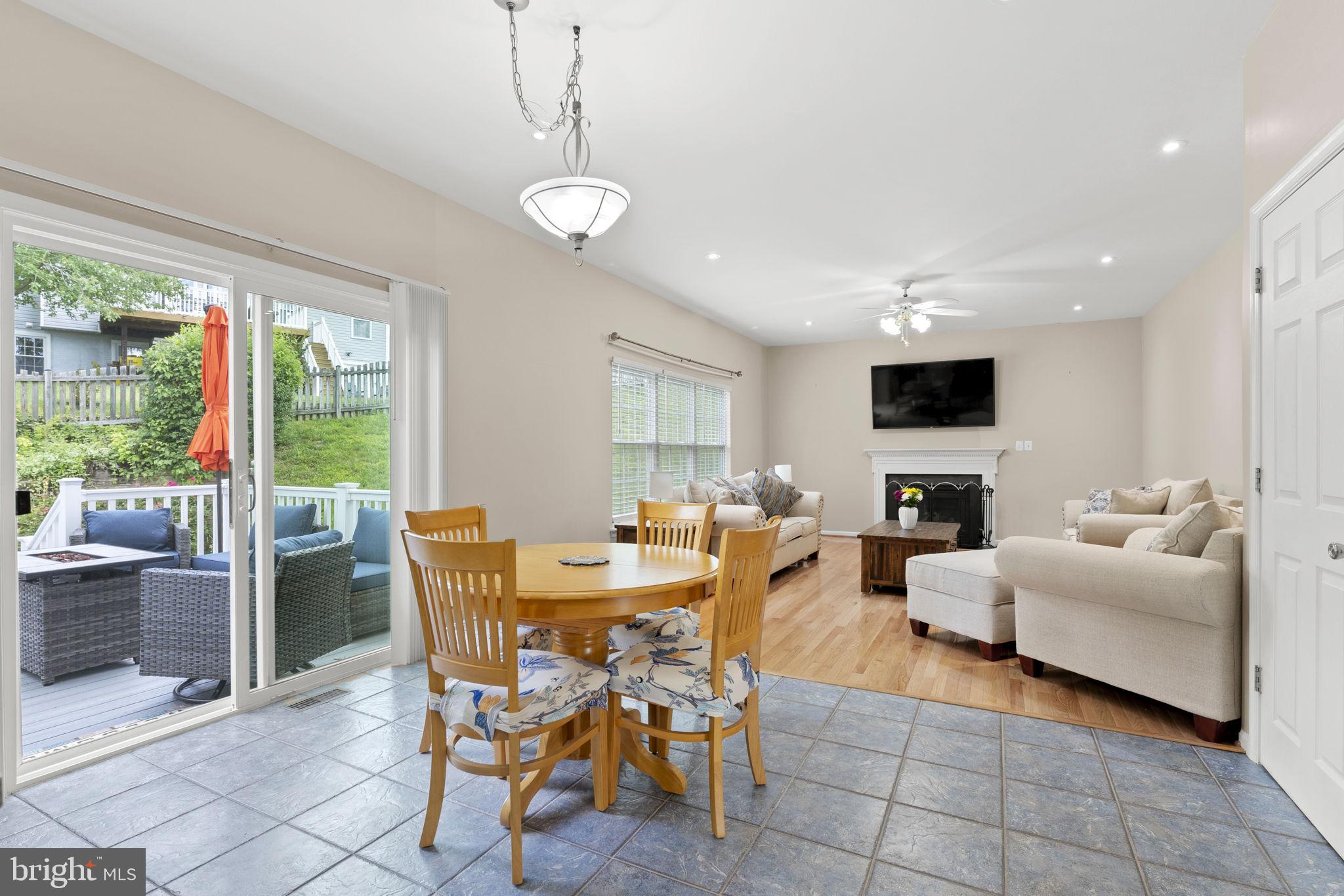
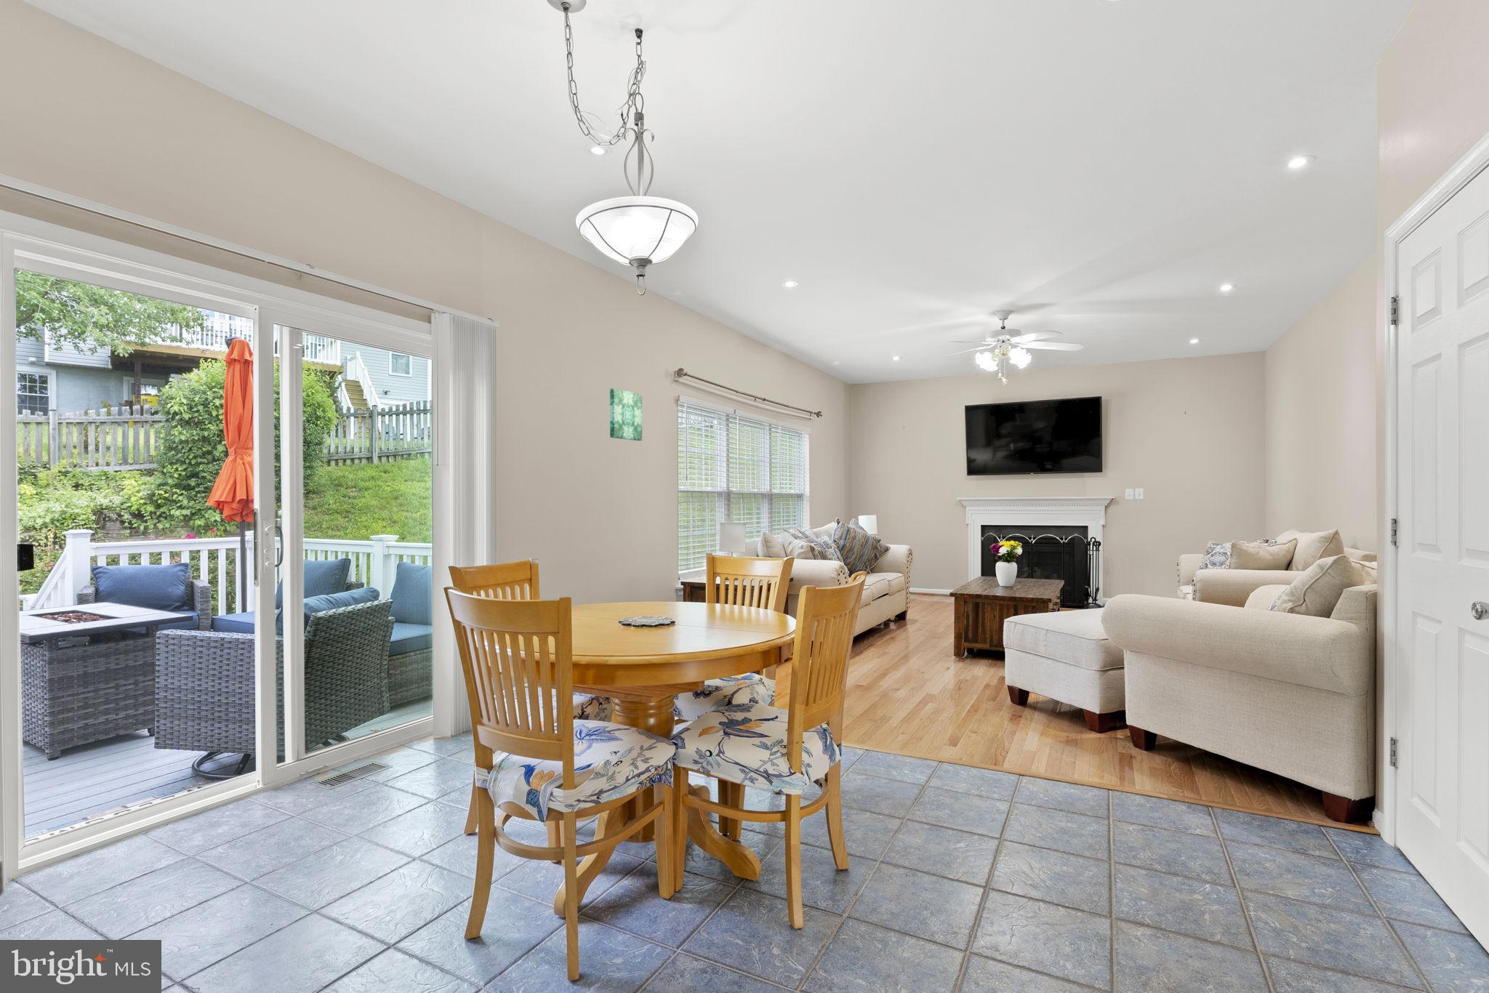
+ wall art [609,388,643,441]
